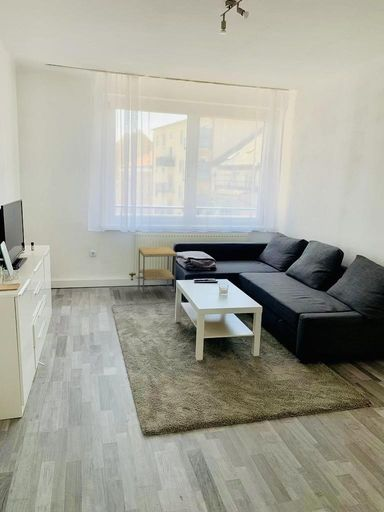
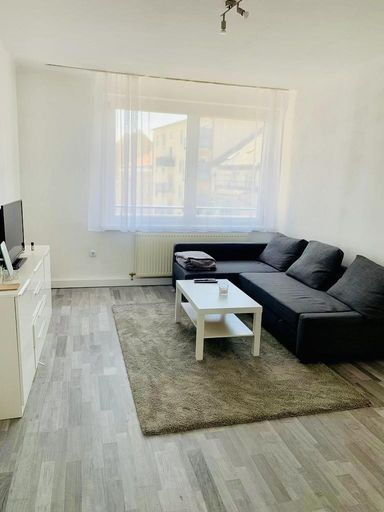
- side table [137,246,178,299]
